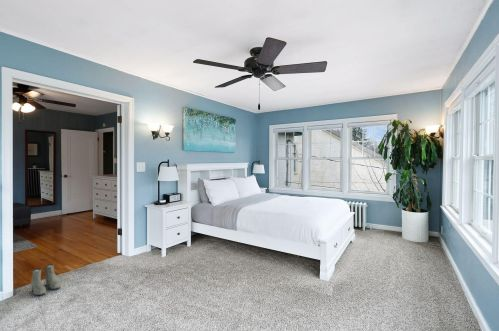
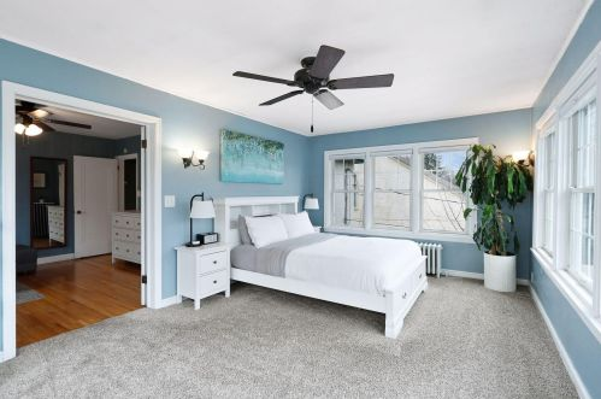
- boots [30,263,61,296]
